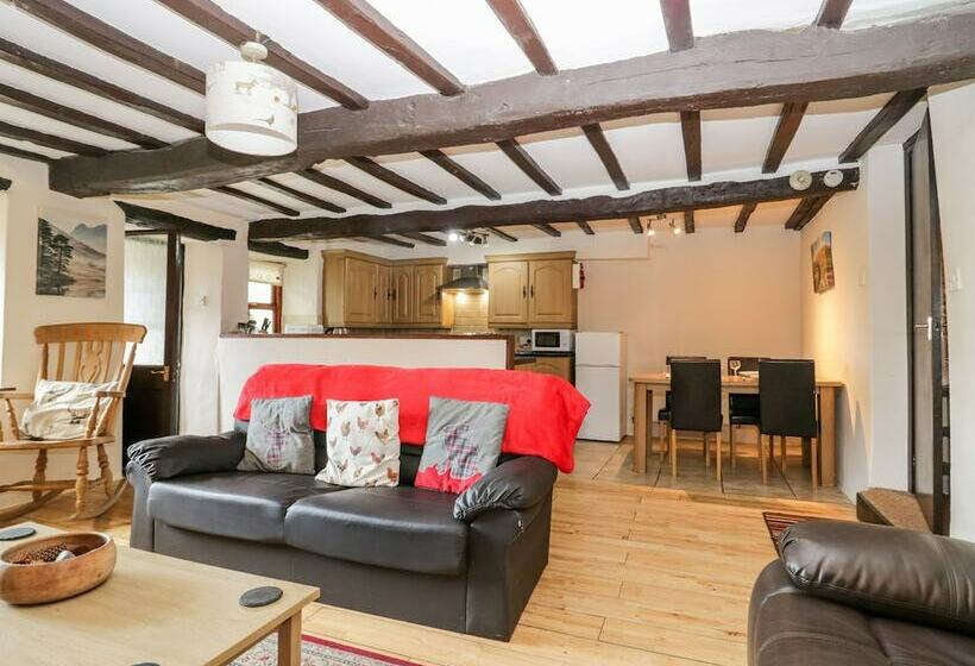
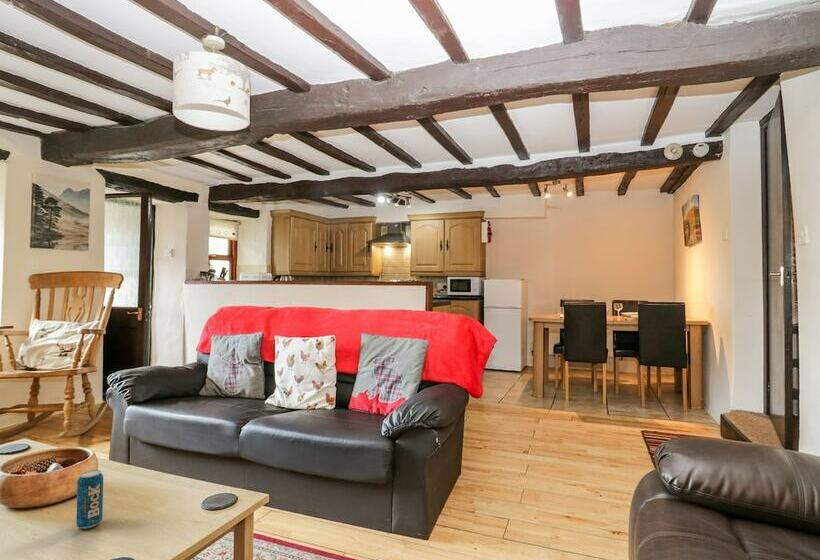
+ beverage can [75,469,104,530]
